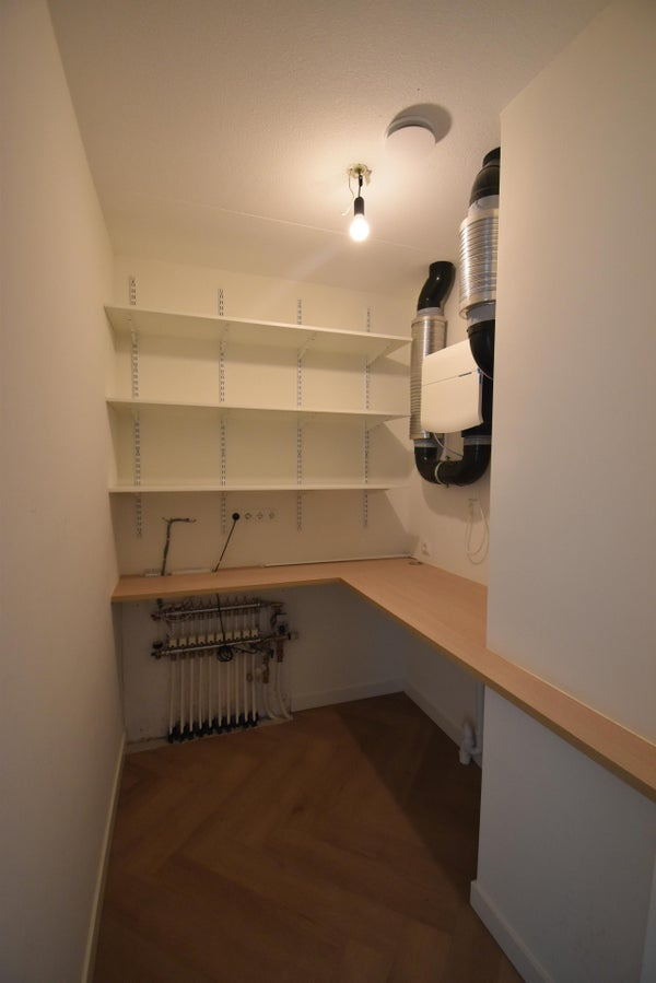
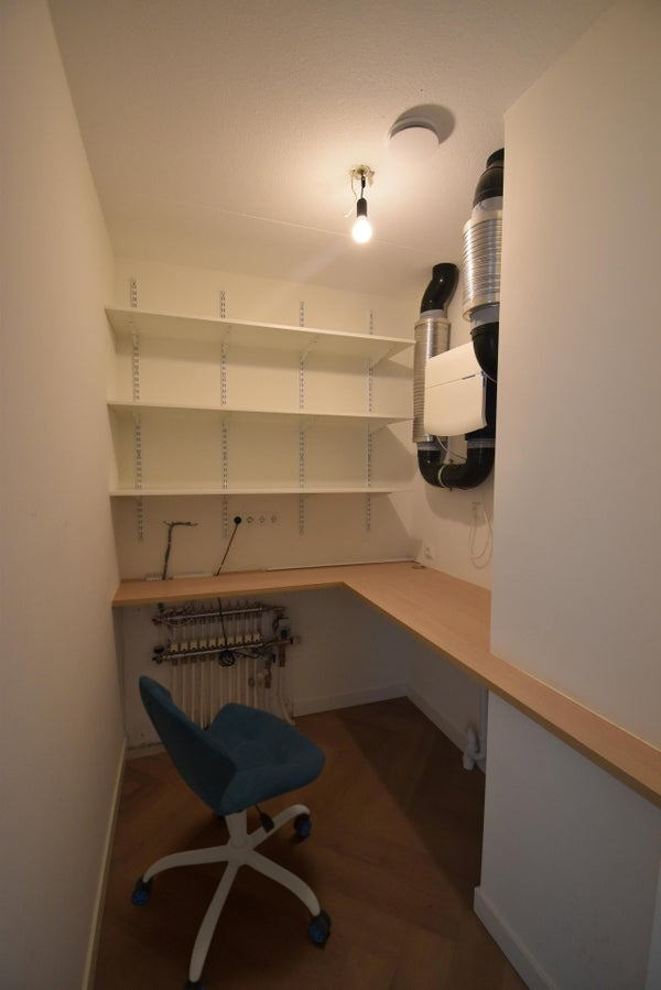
+ office chair [130,674,333,990]
